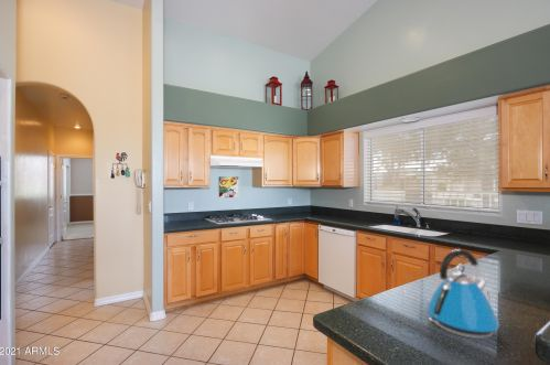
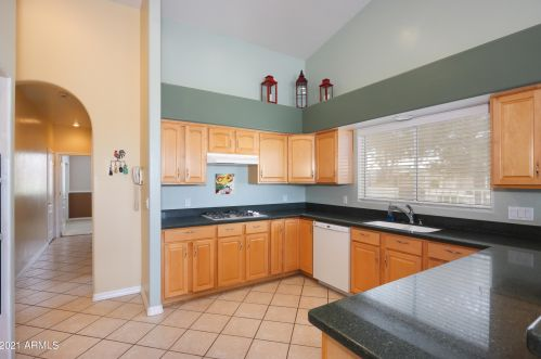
- kettle [425,248,500,340]
